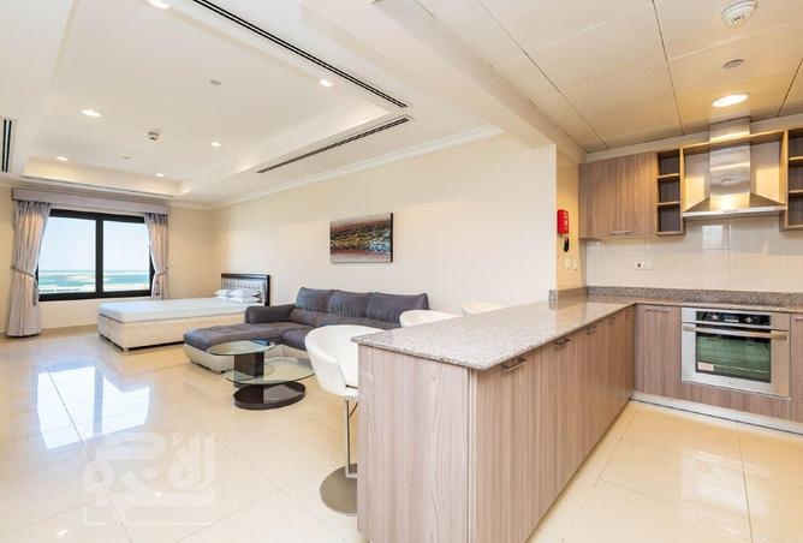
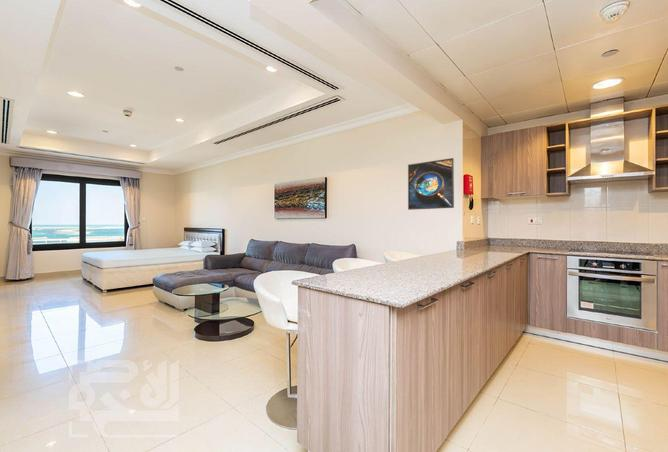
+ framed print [407,157,455,211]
